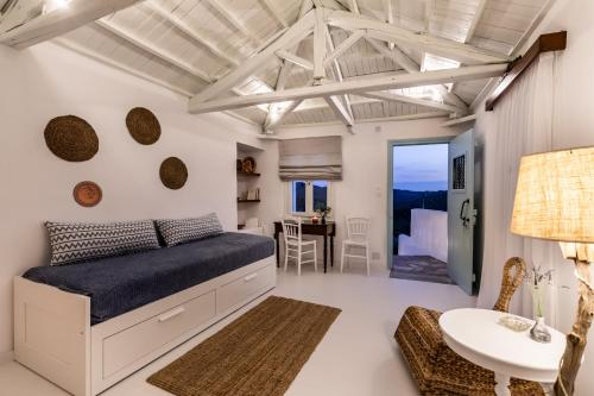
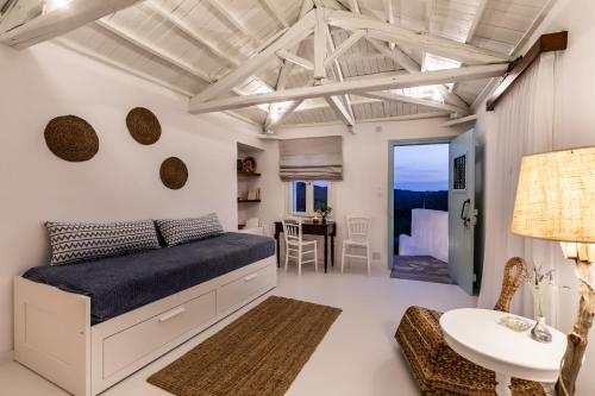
- decorative plate [71,180,103,208]
